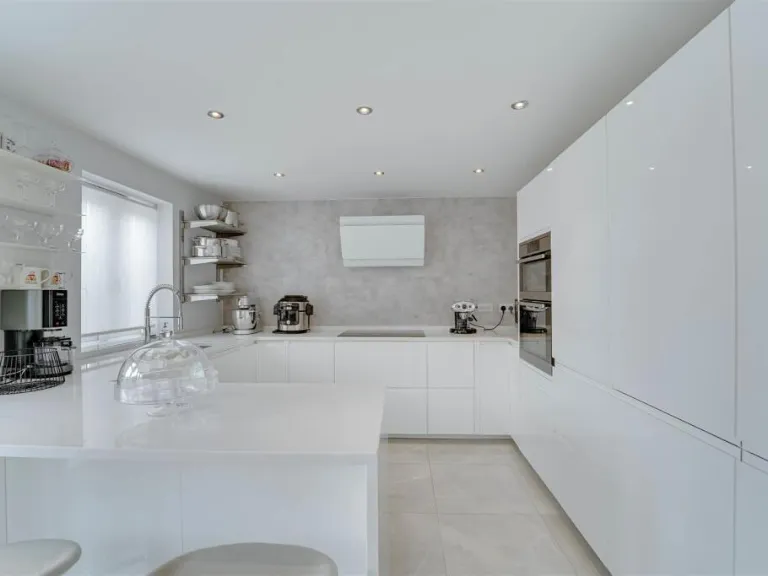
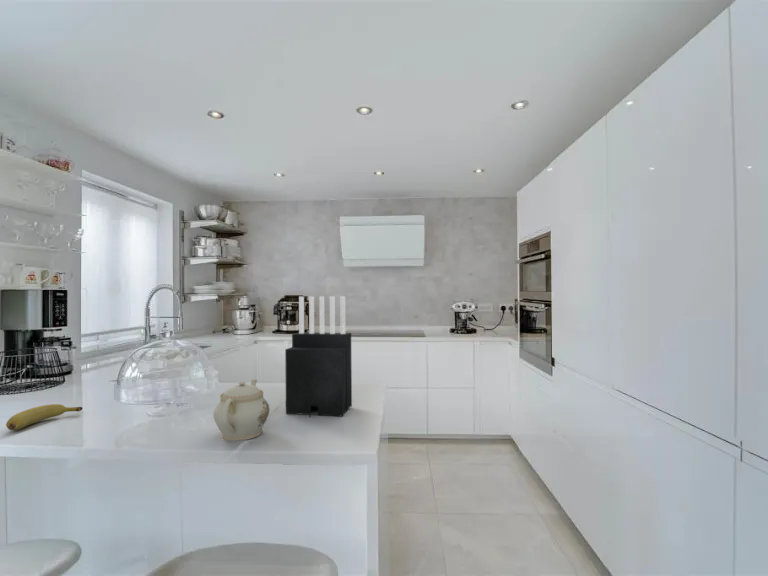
+ teapot [213,379,271,441]
+ knife block [284,295,353,418]
+ banana [5,403,83,431]
